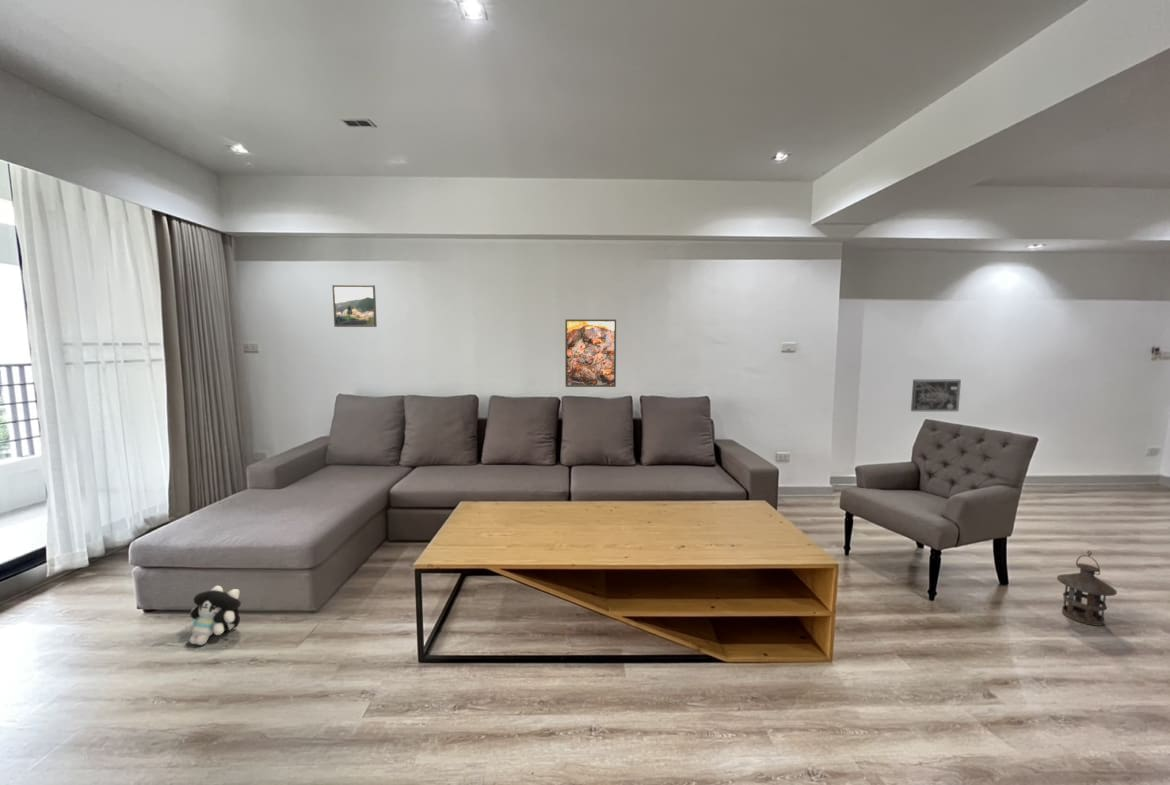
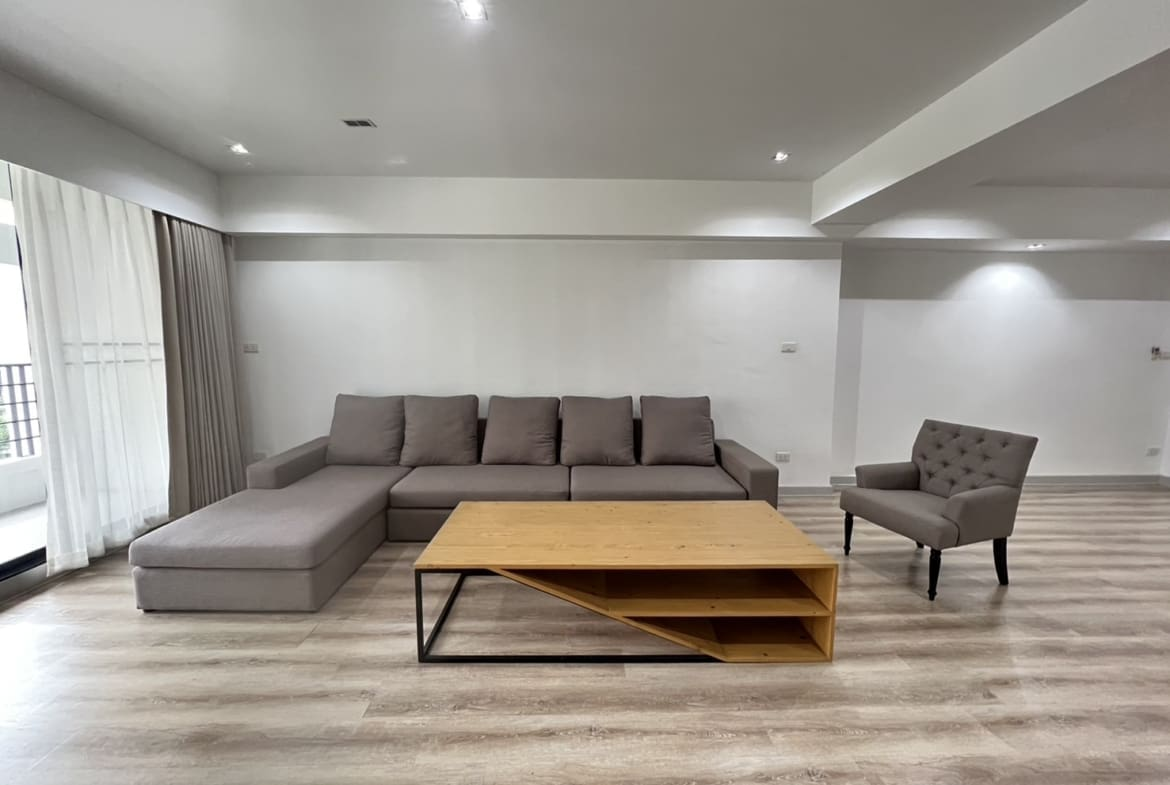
- plush toy [185,585,242,646]
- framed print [331,284,378,328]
- wall art [910,379,962,412]
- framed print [564,318,617,388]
- lantern [1056,550,1118,627]
